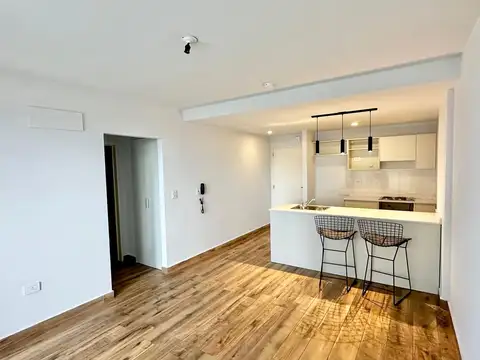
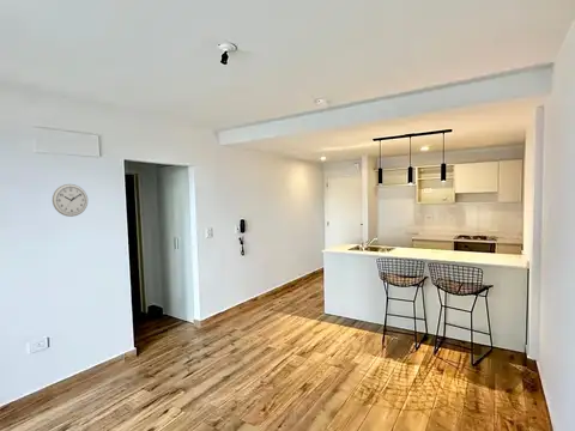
+ wall clock [52,183,89,218]
